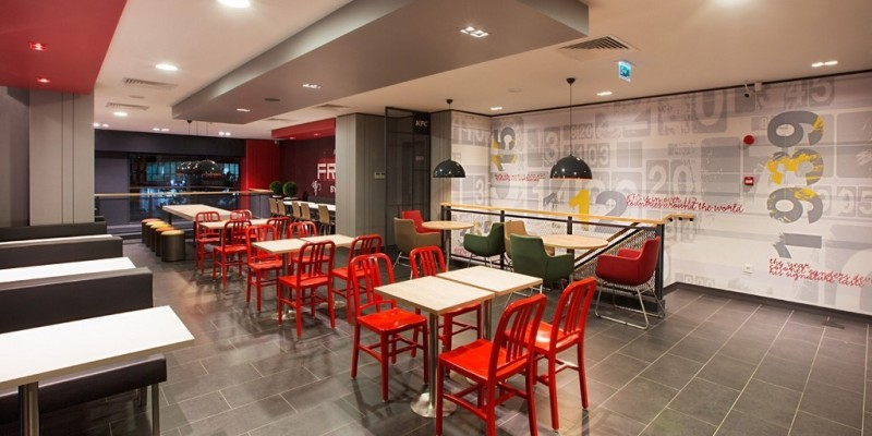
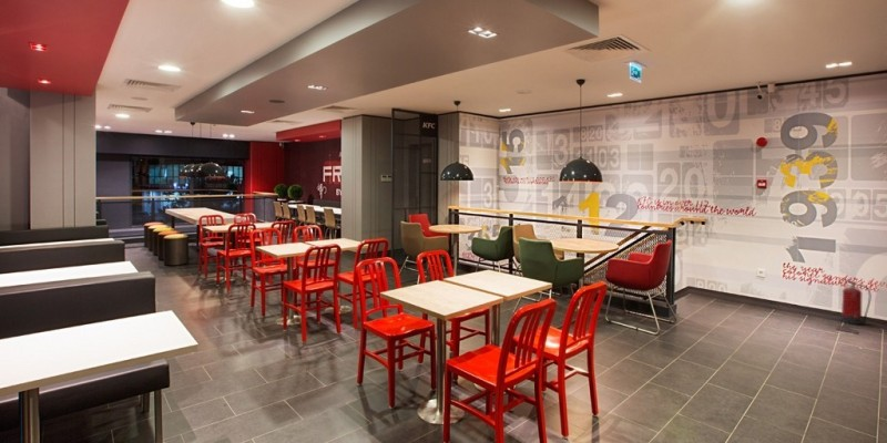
+ fire extinguisher [838,277,871,326]
